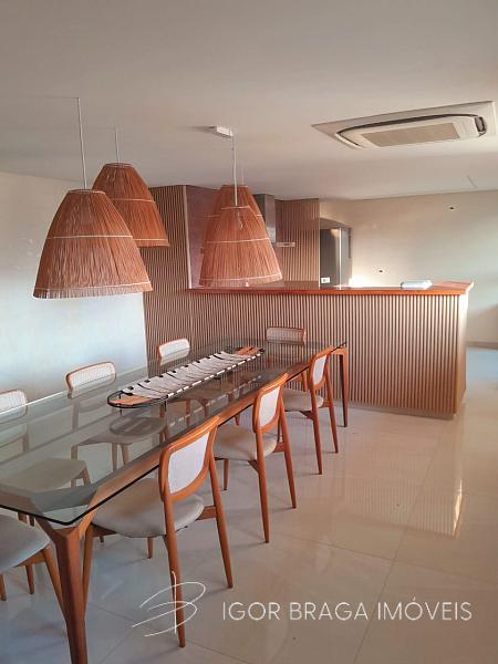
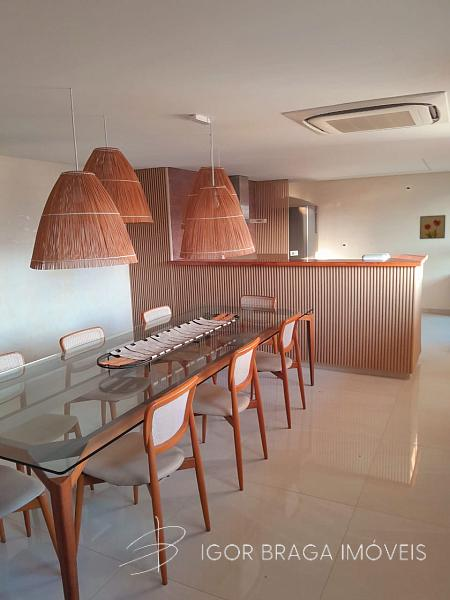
+ wall art [419,214,446,240]
